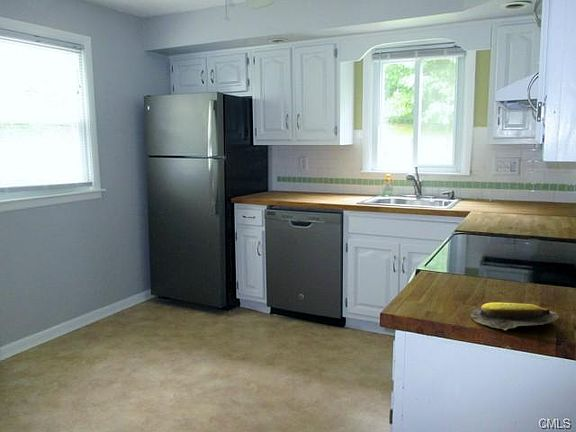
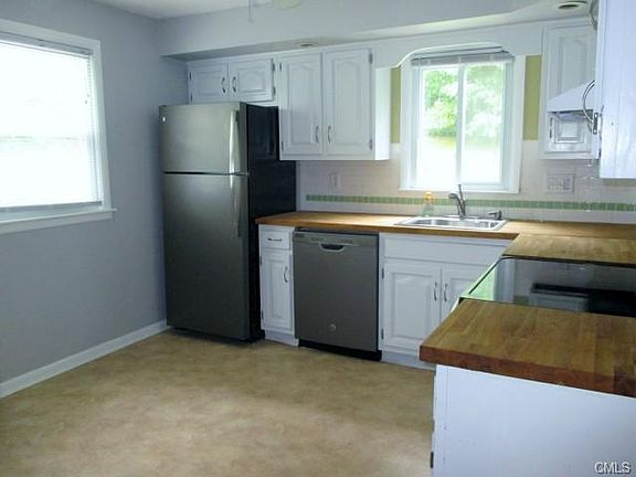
- banana [470,302,559,331]
